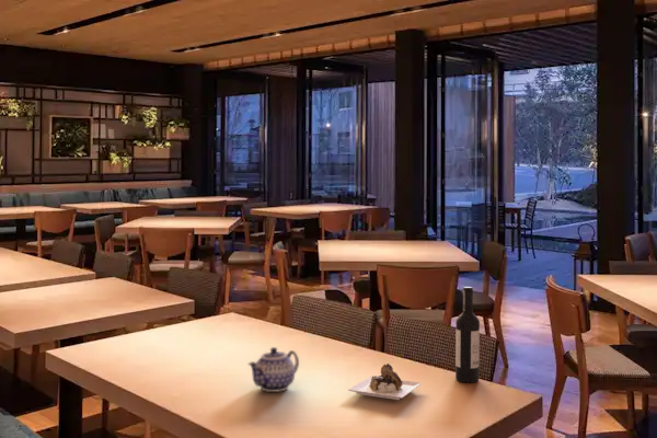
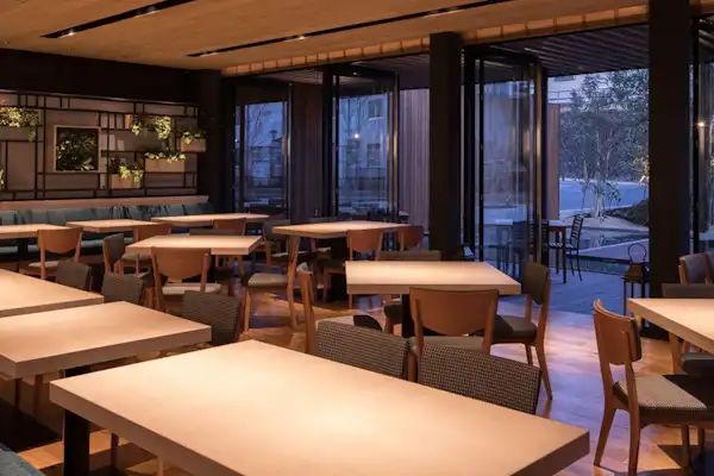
- wine bottle [347,286,481,401]
- teapot [247,346,300,393]
